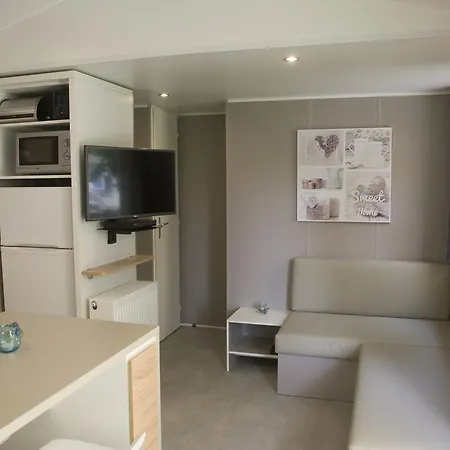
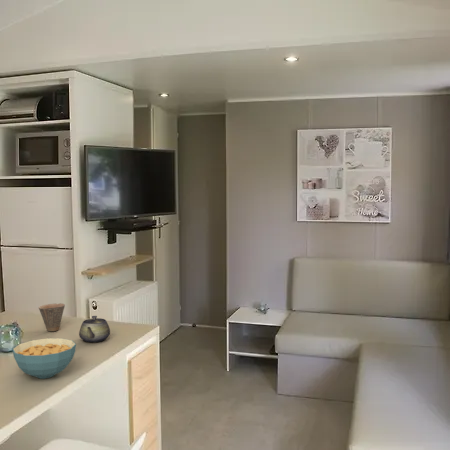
+ cup [38,302,66,332]
+ teapot [78,315,111,343]
+ cereal bowl [12,337,77,379]
